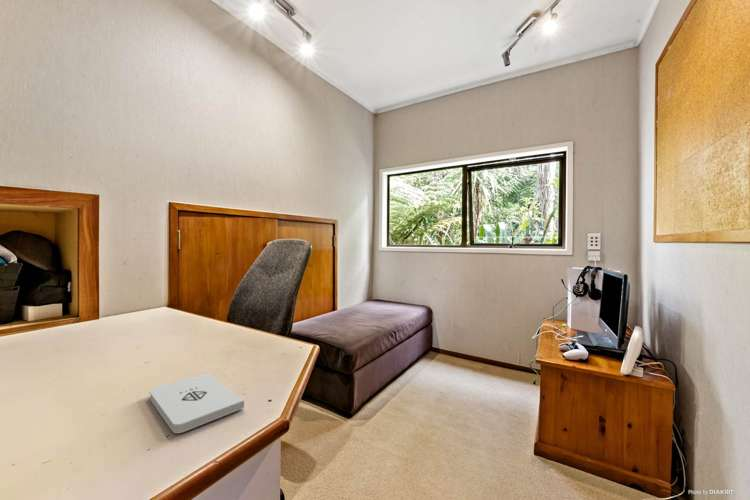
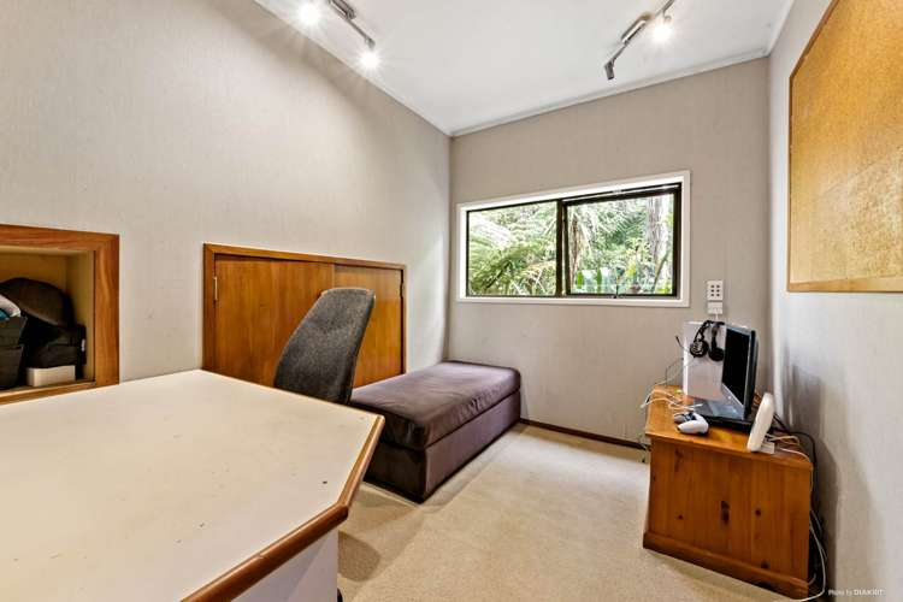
- notepad [148,372,245,434]
